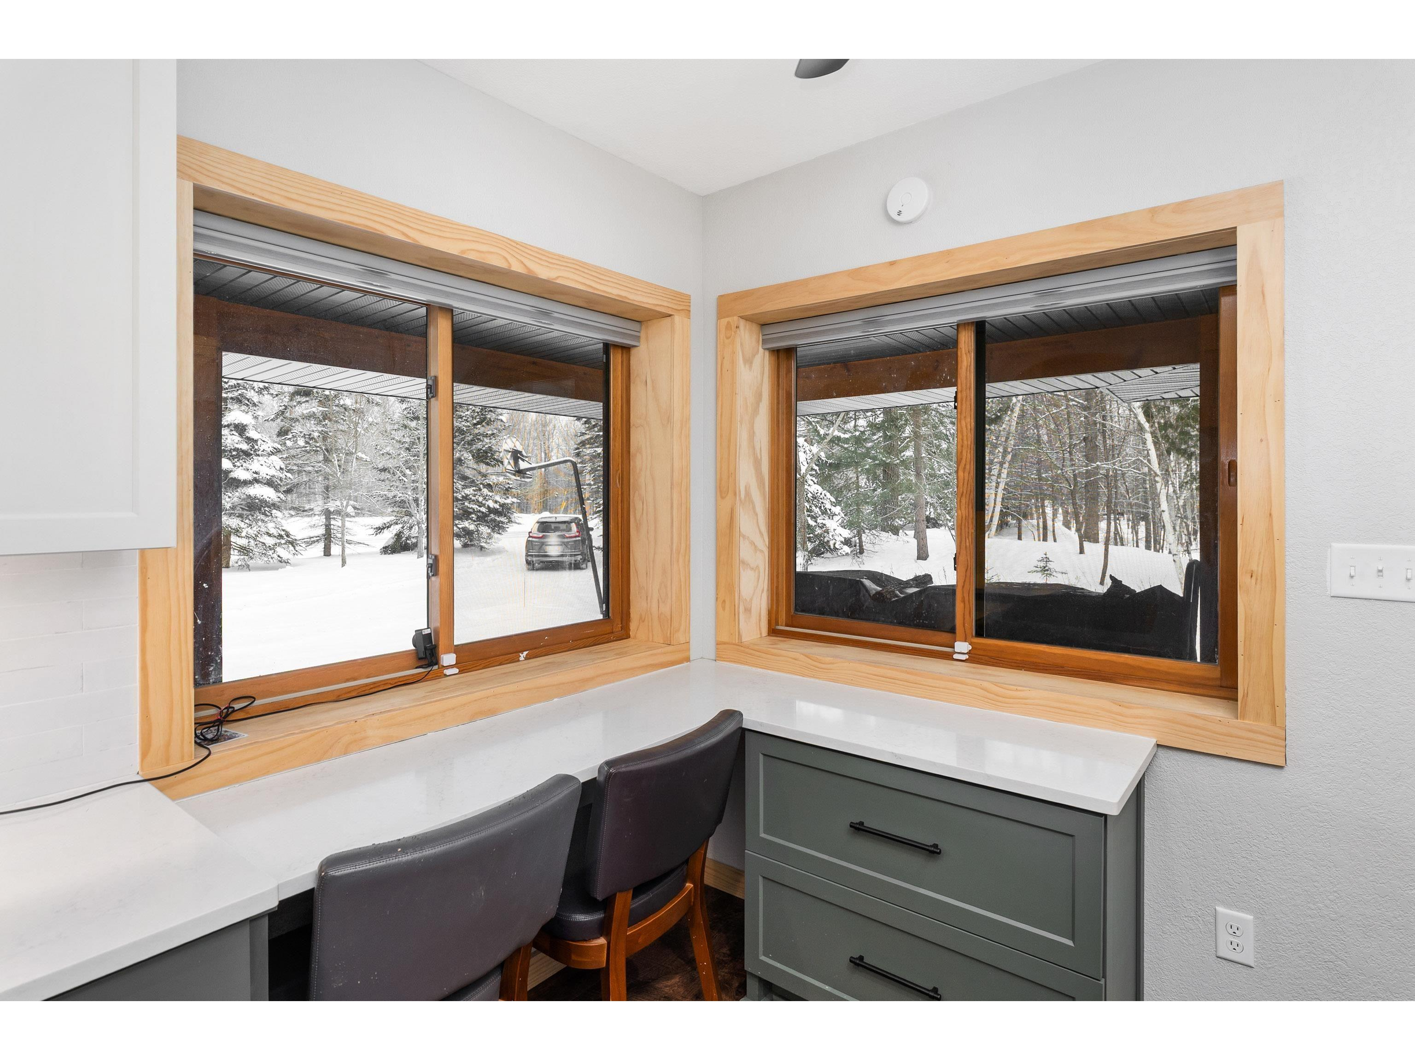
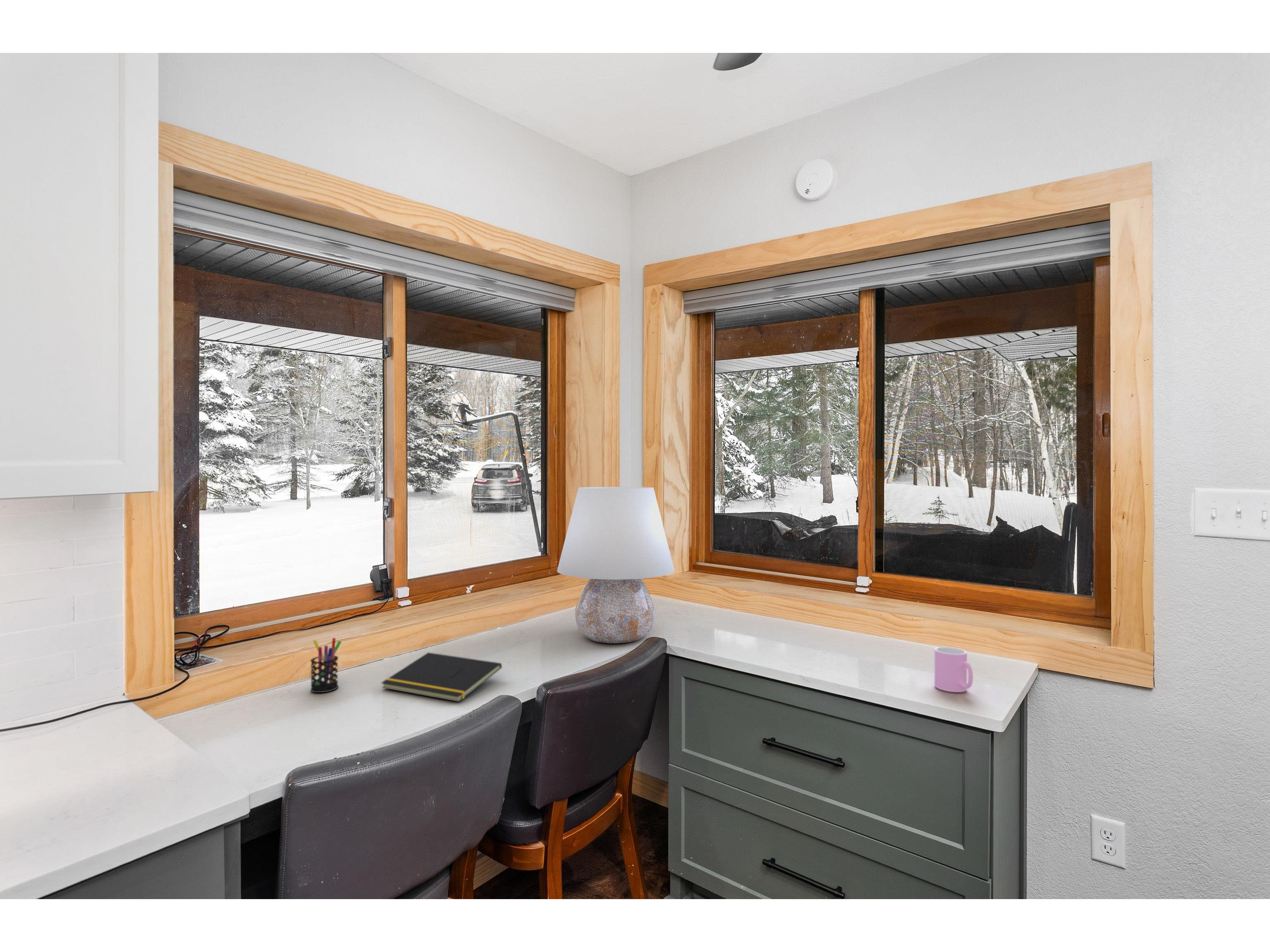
+ notepad [381,652,502,702]
+ cup [934,646,974,693]
+ table lamp [557,486,675,644]
+ pen holder [310,637,342,693]
